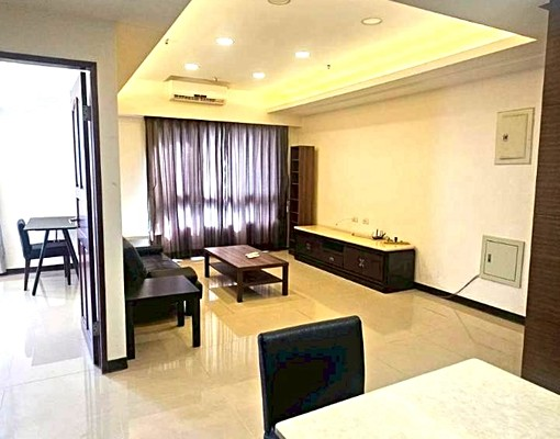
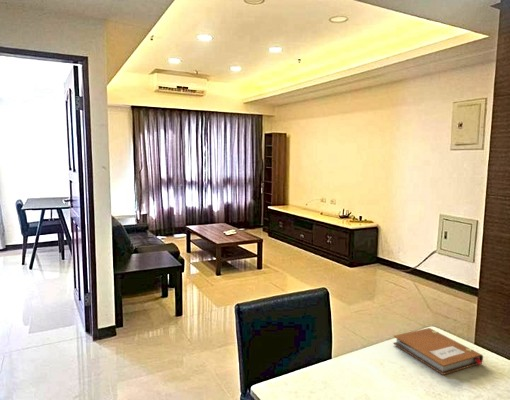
+ notebook [392,327,484,376]
